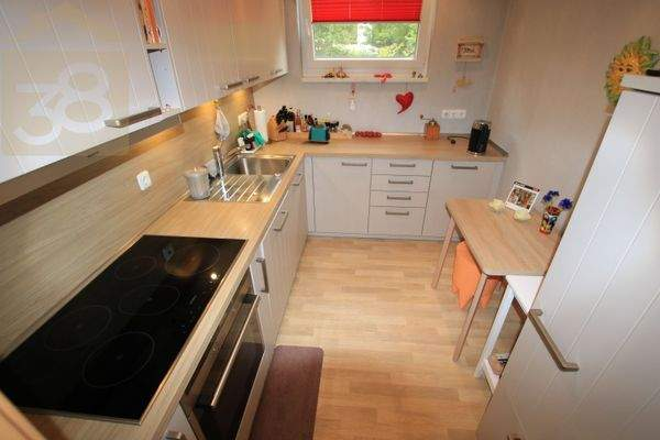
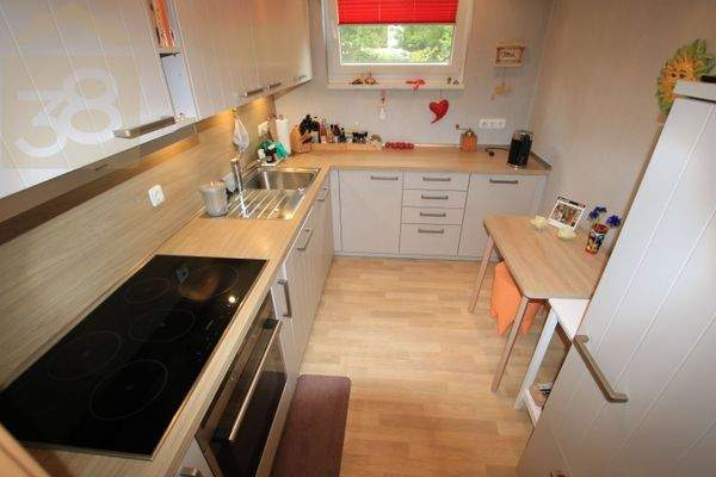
- toaster [307,123,332,144]
